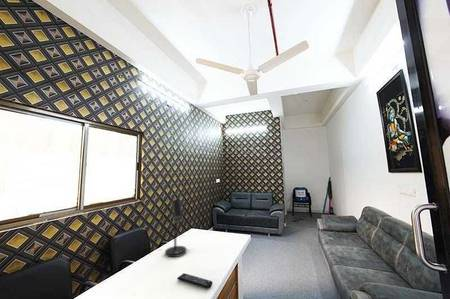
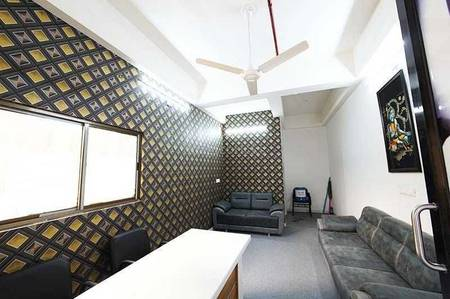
- remote control [176,272,213,290]
- desk lamp [164,198,187,258]
